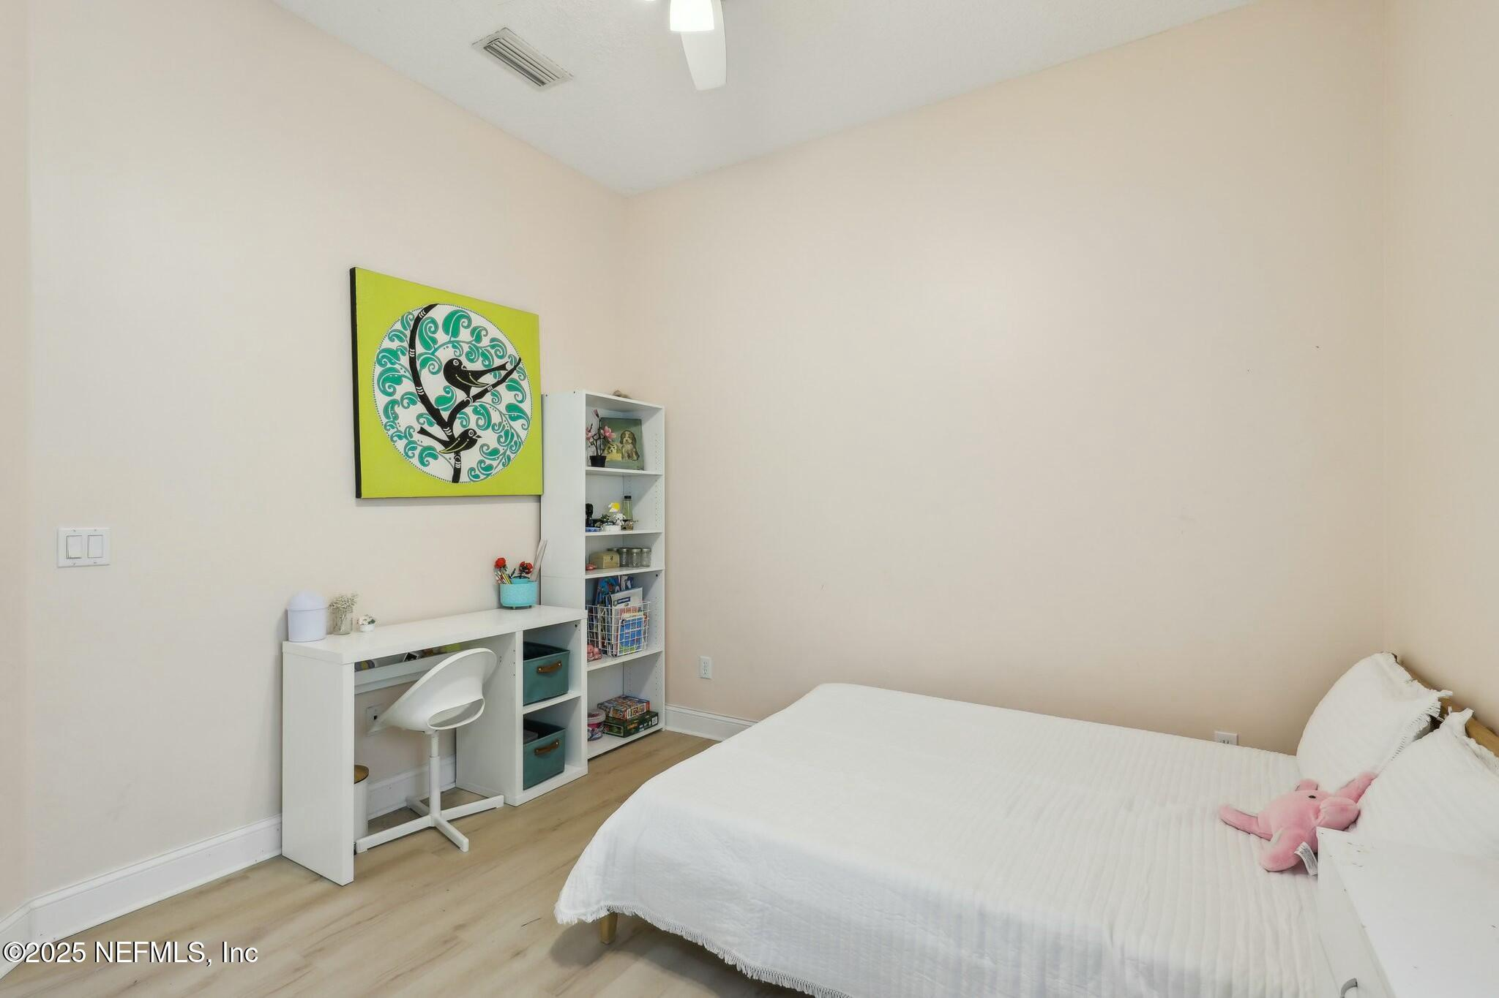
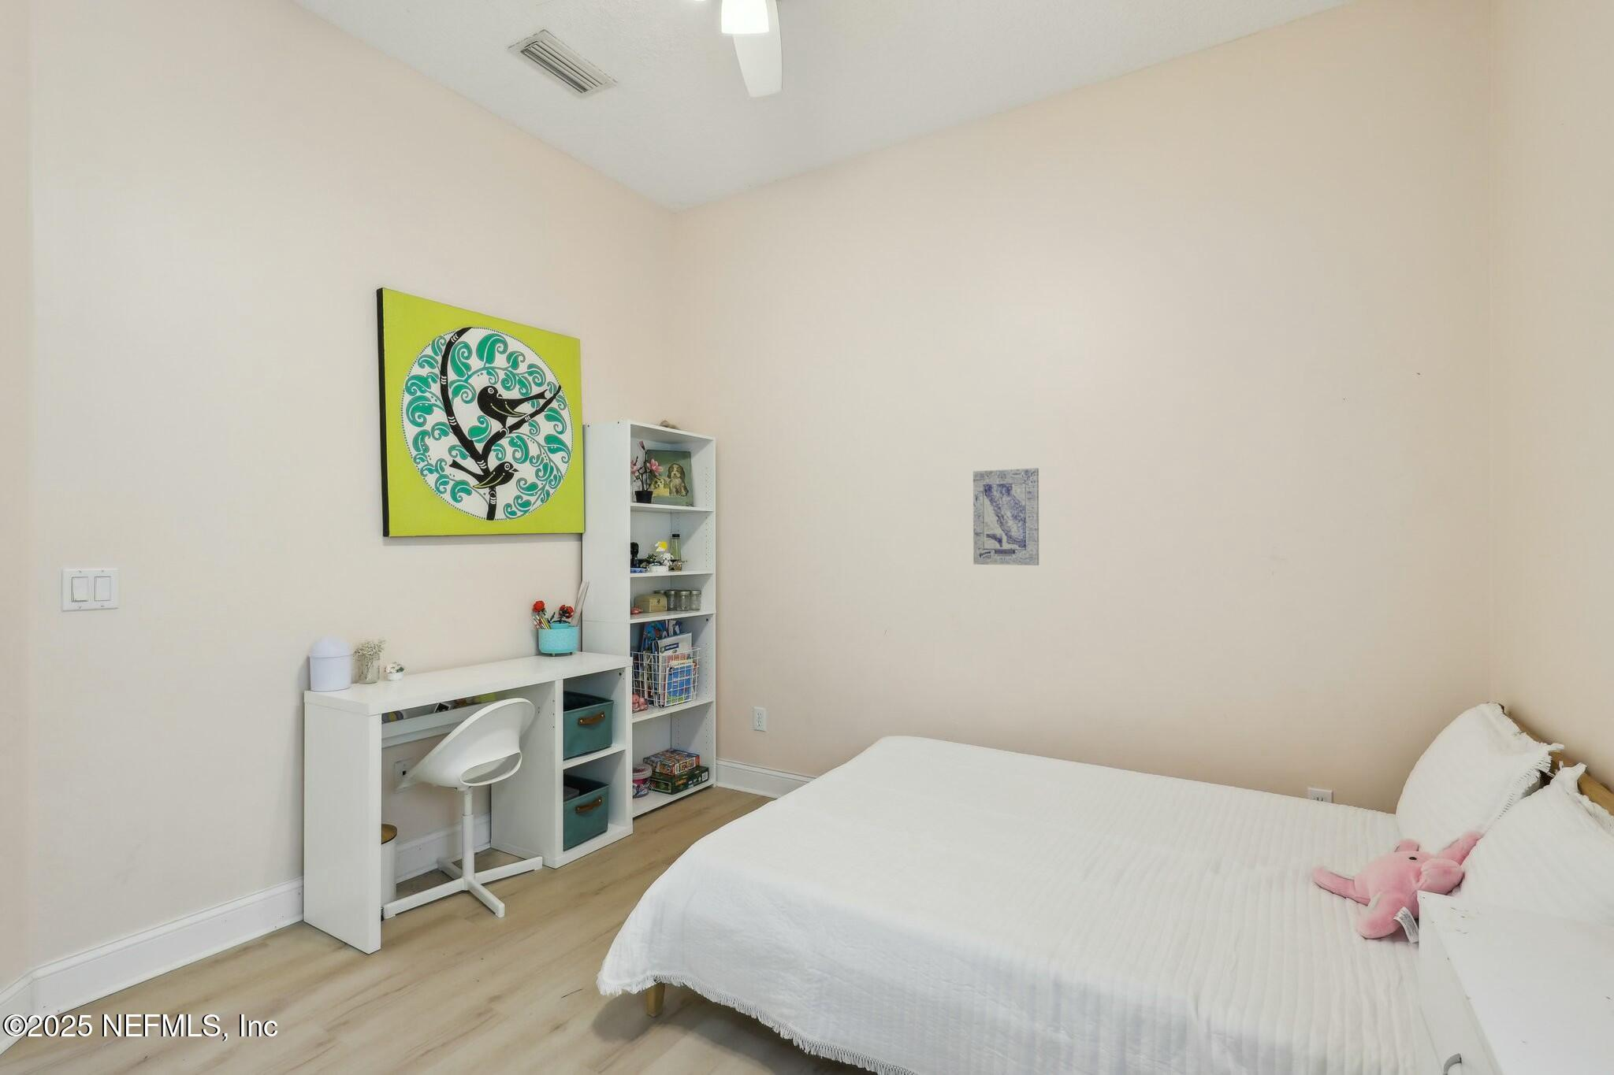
+ wall art [972,467,1039,566]
